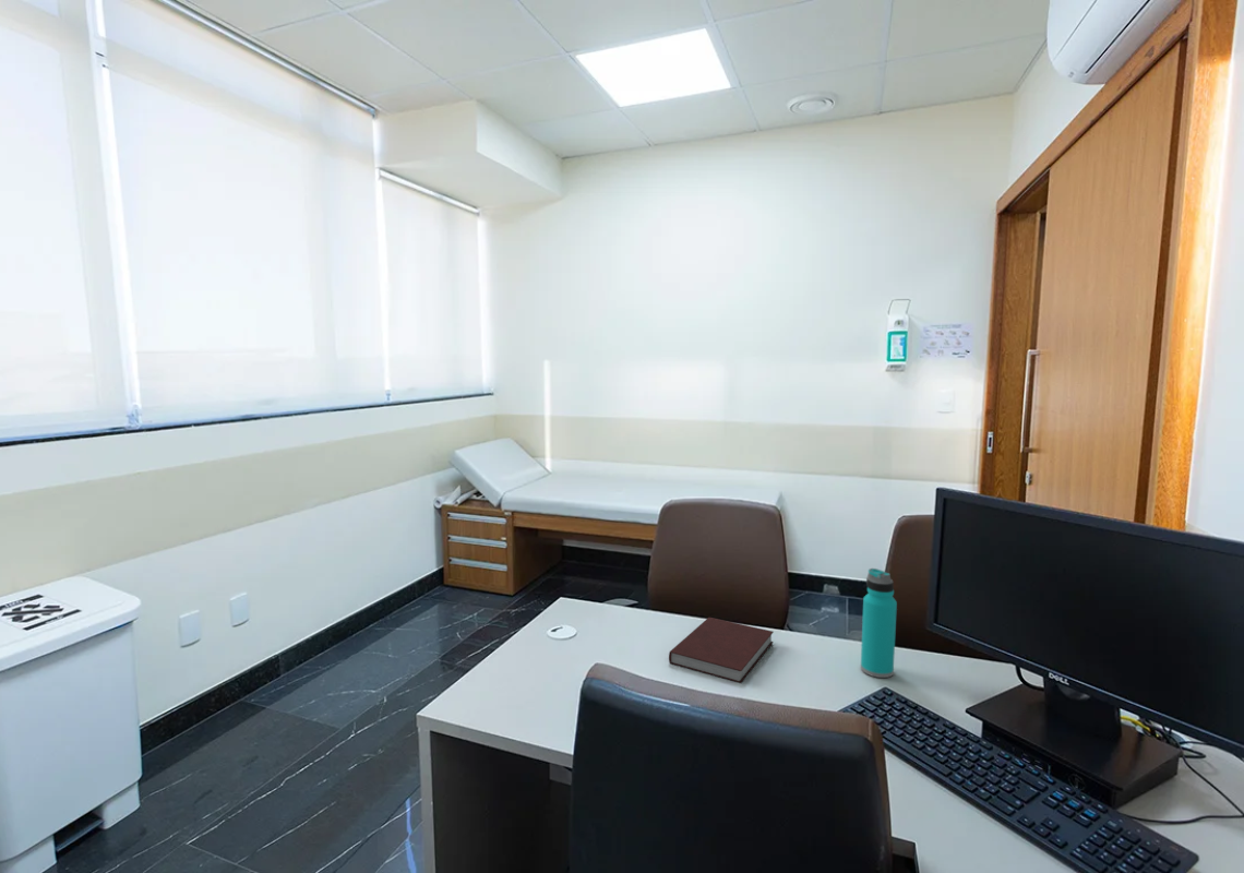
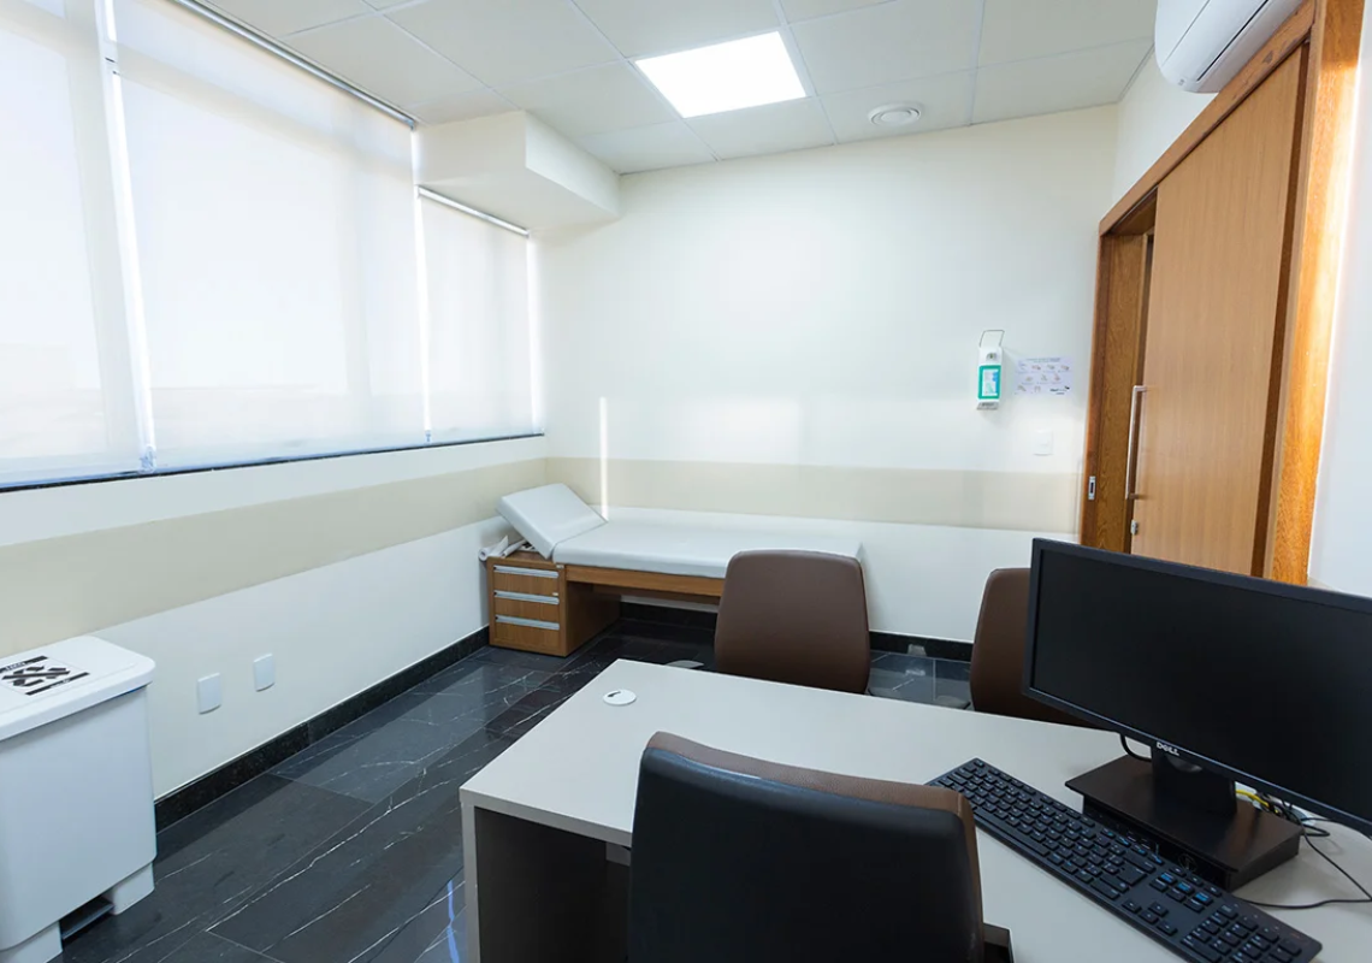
- notebook [668,617,775,684]
- water bottle [860,567,898,679]
